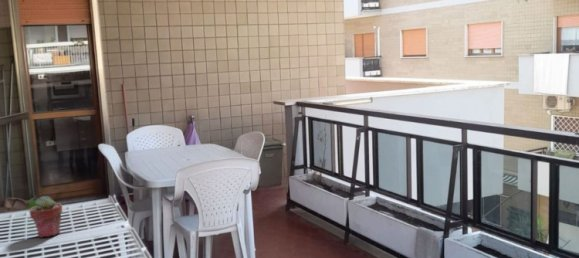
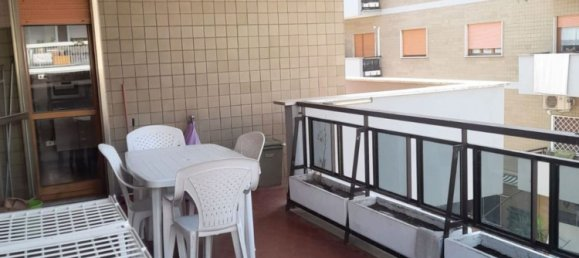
- potted succulent [28,195,63,238]
